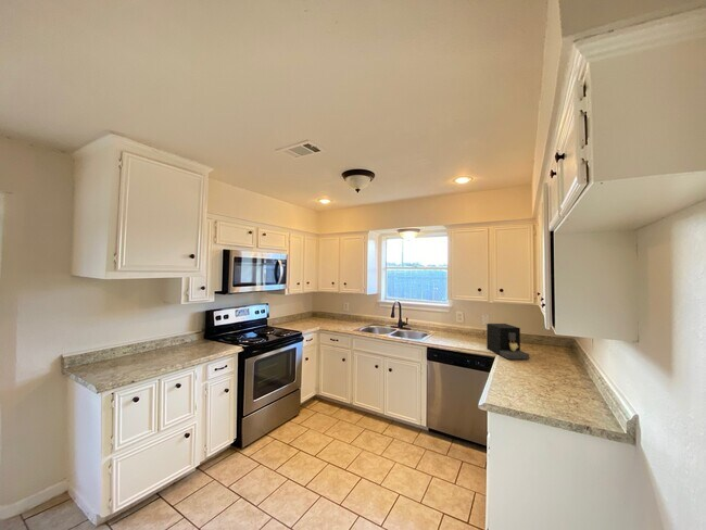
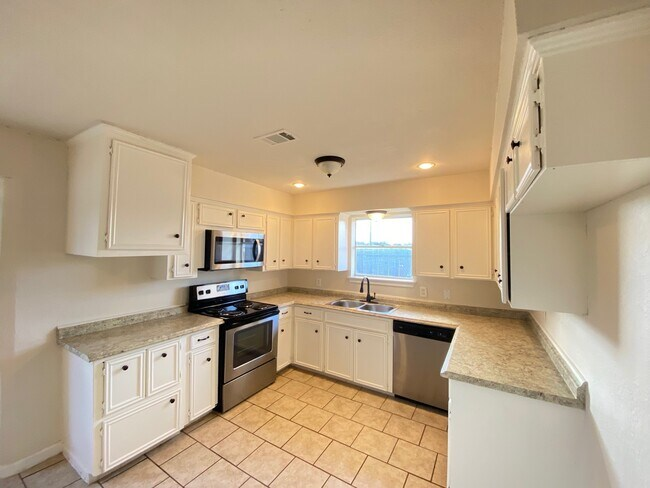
- coffee maker [486,323,530,361]
